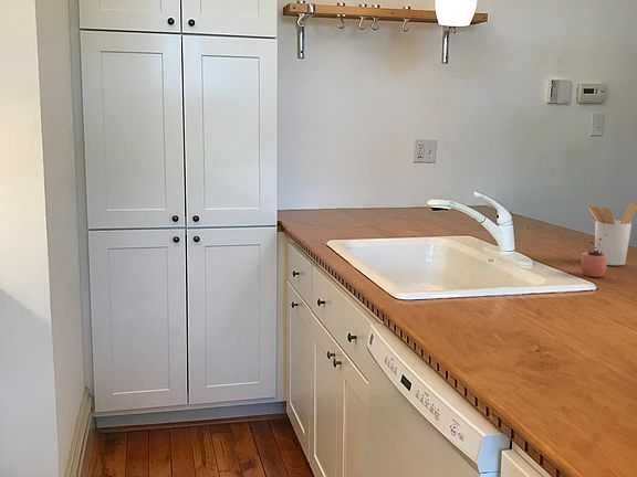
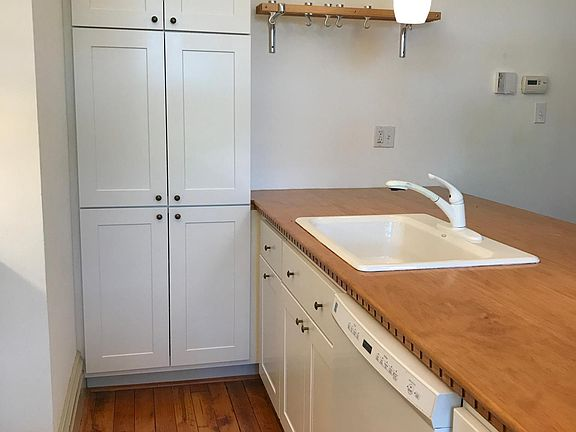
- utensil holder [588,202,637,266]
- cocoa [579,234,607,278]
